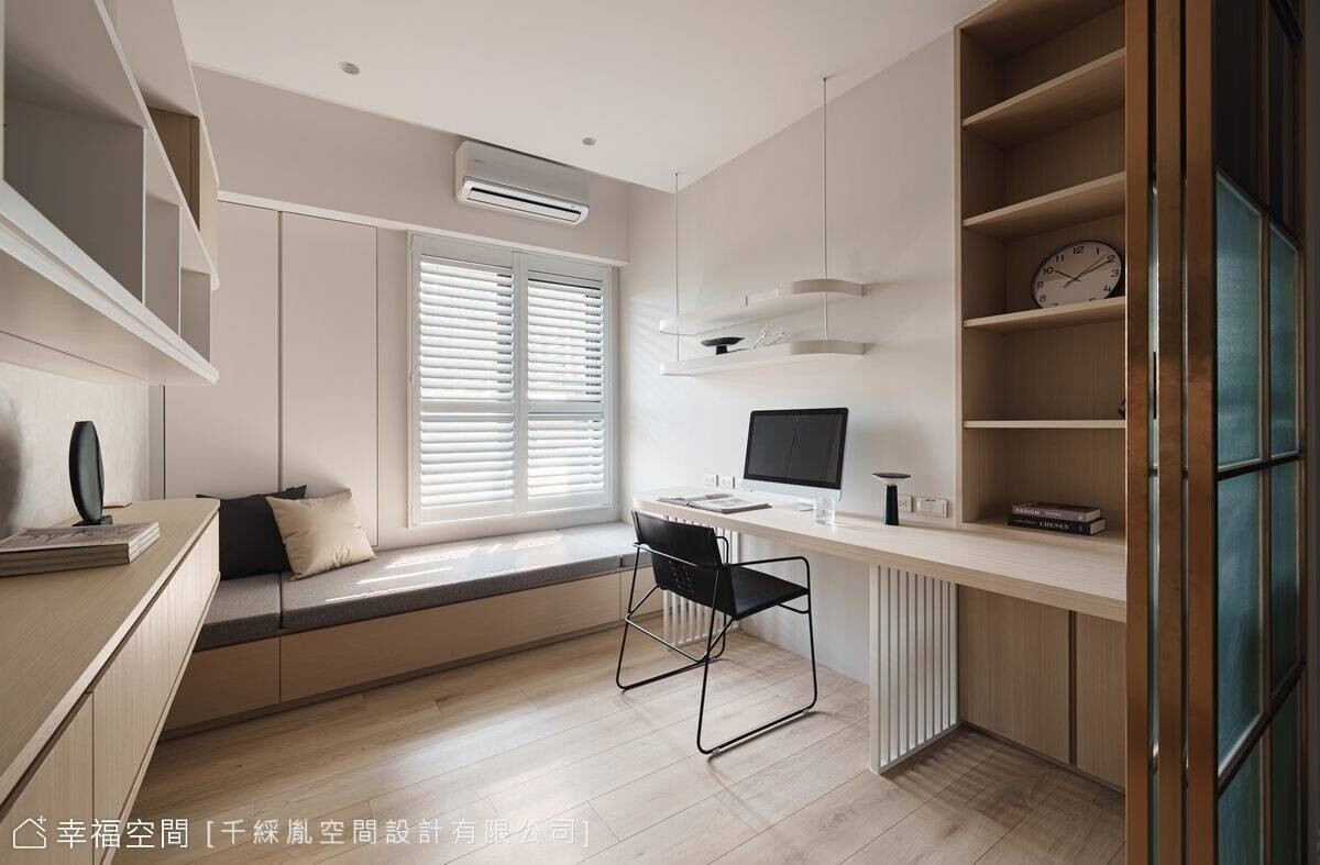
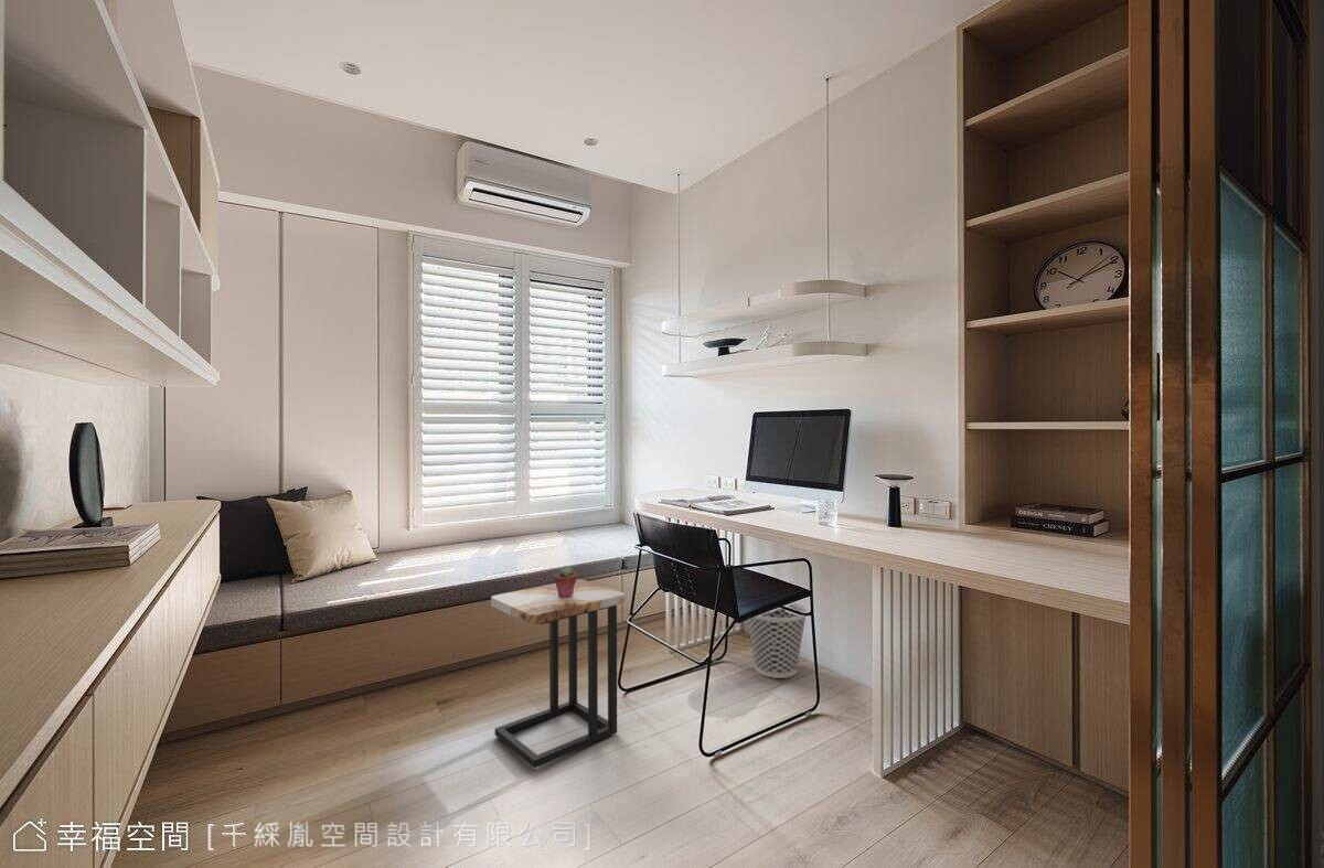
+ wastebasket [747,602,809,679]
+ side table [490,578,626,770]
+ potted succulent [552,565,578,598]
